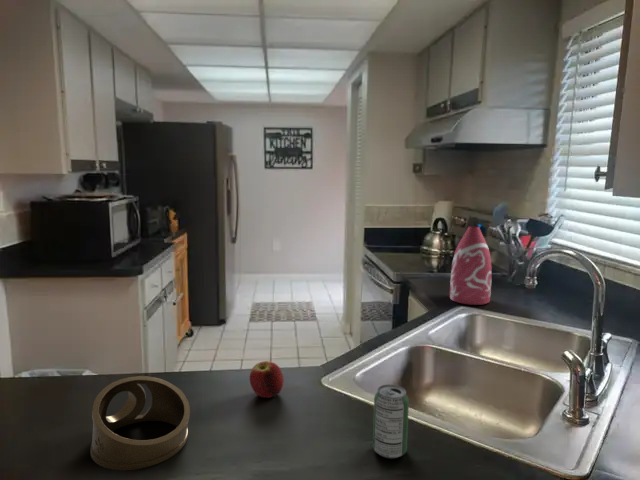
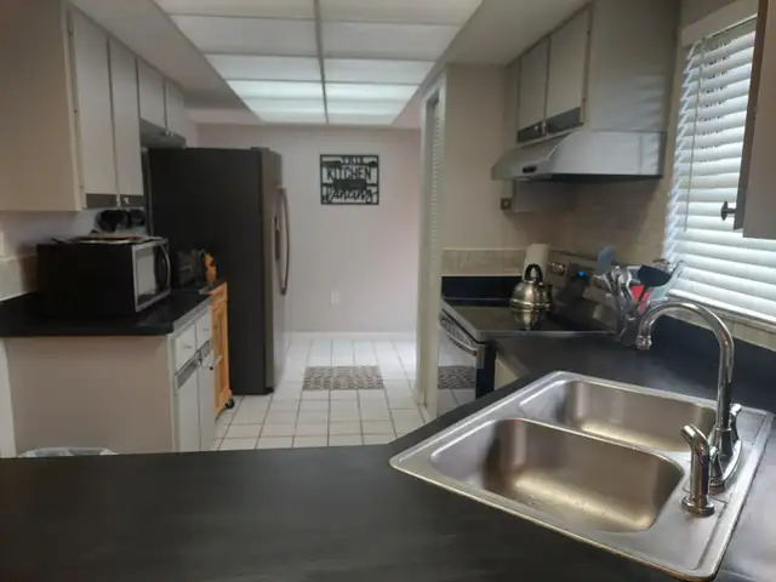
- fruit [249,360,285,399]
- bottle [449,225,493,306]
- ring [90,375,191,471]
- beverage can [372,384,410,460]
